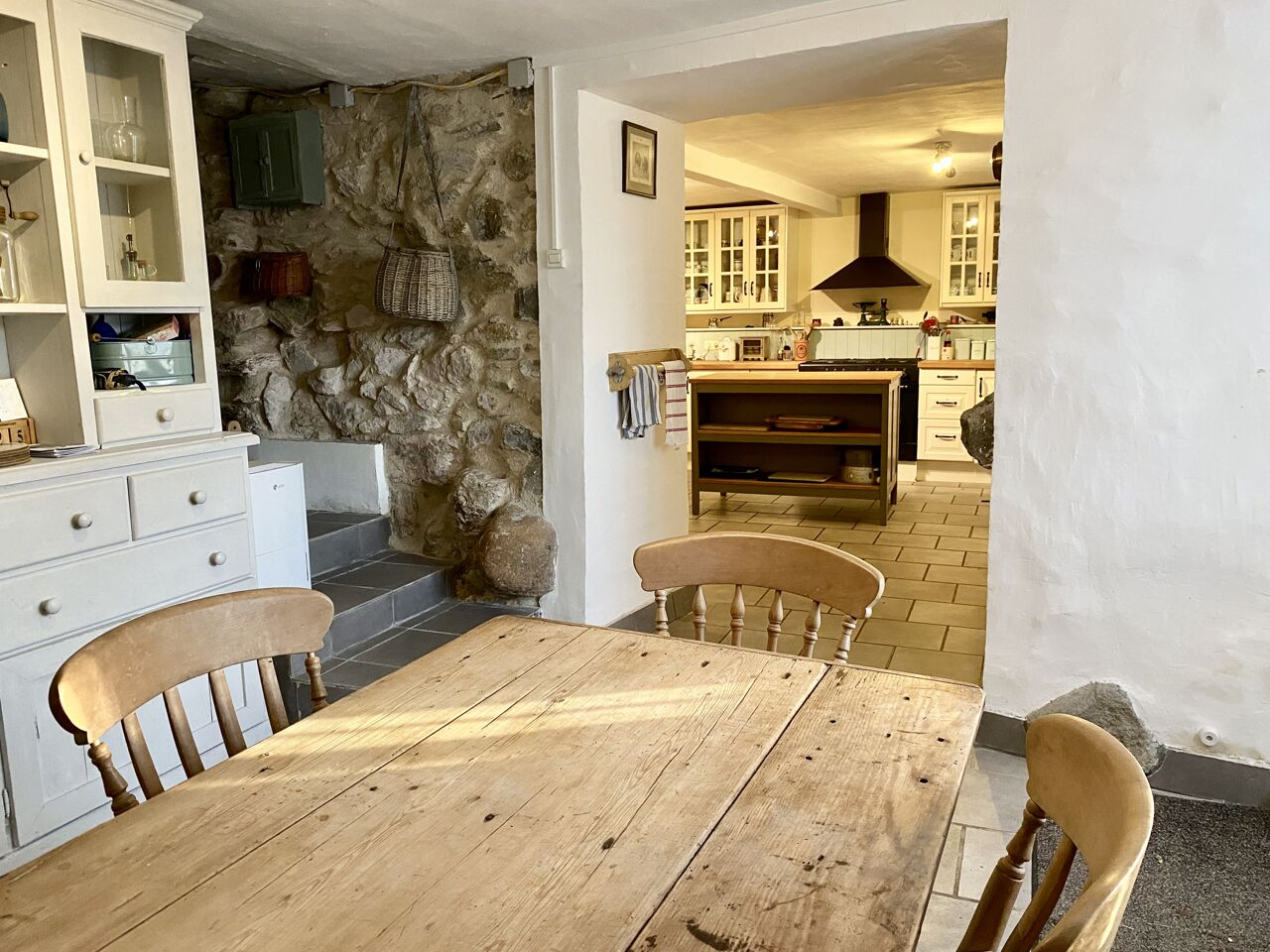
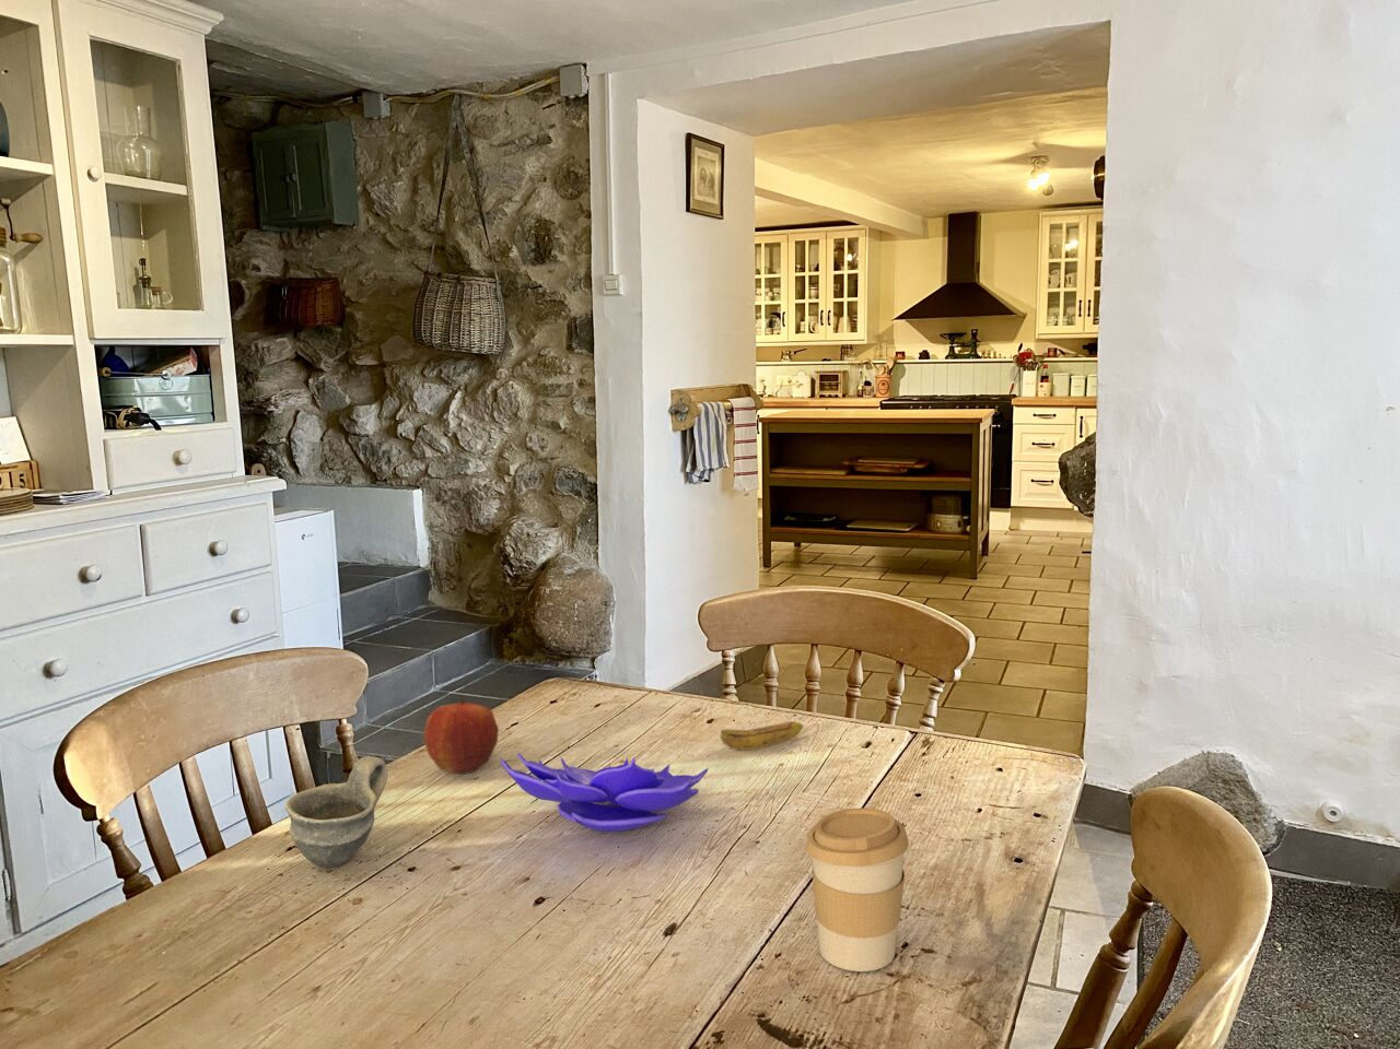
+ apple [422,694,499,775]
+ cup [284,755,388,868]
+ banana [720,721,805,751]
+ coffee cup [805,808,911,973]
+ decorative bowl [499,751,710,833]
